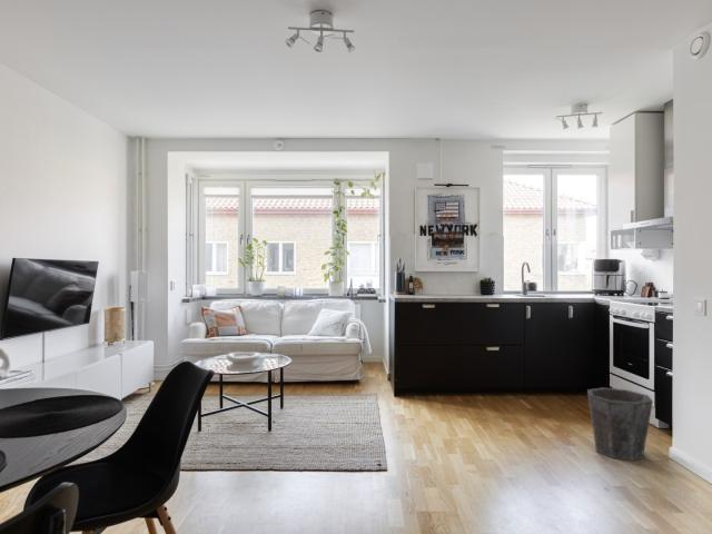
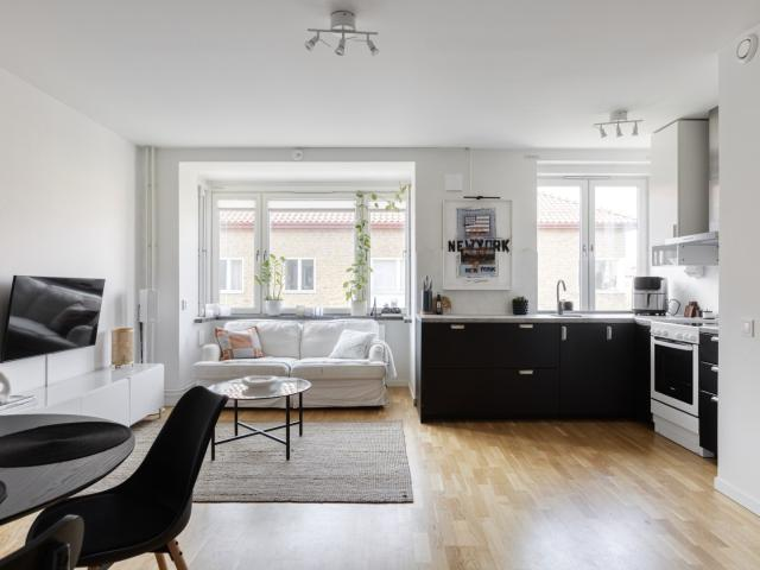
- waste bin [586,387,654,462]
